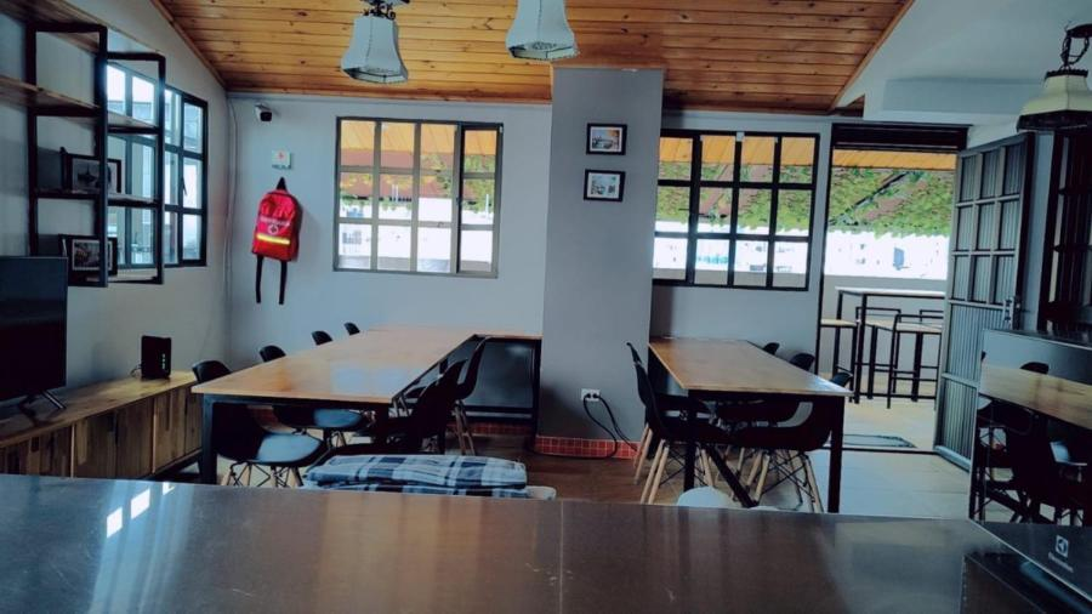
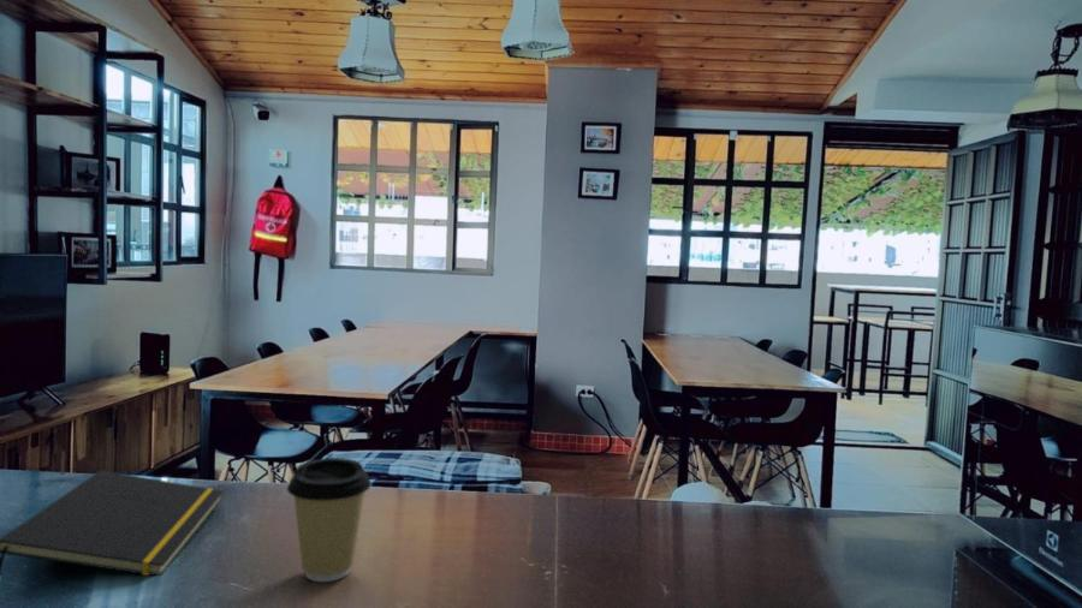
+ coffee cup [286,457,373,583]
+ notepad [0,469,225,577]
